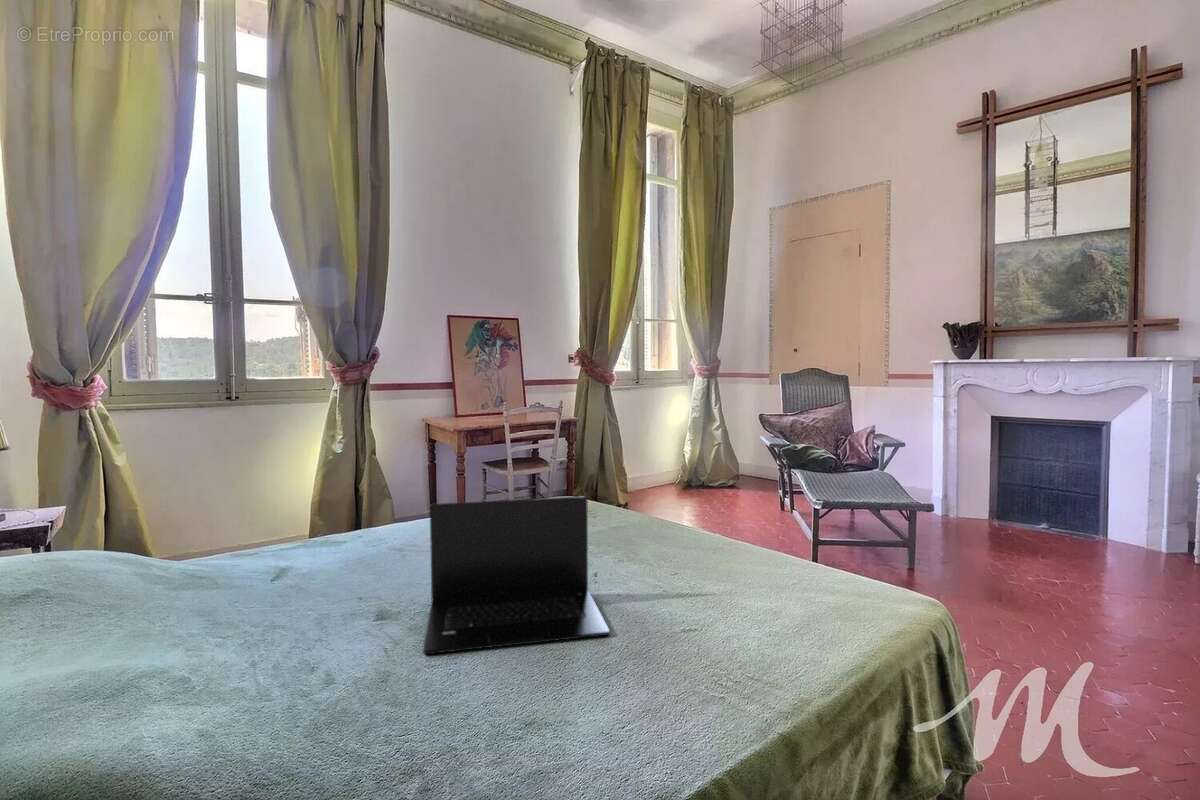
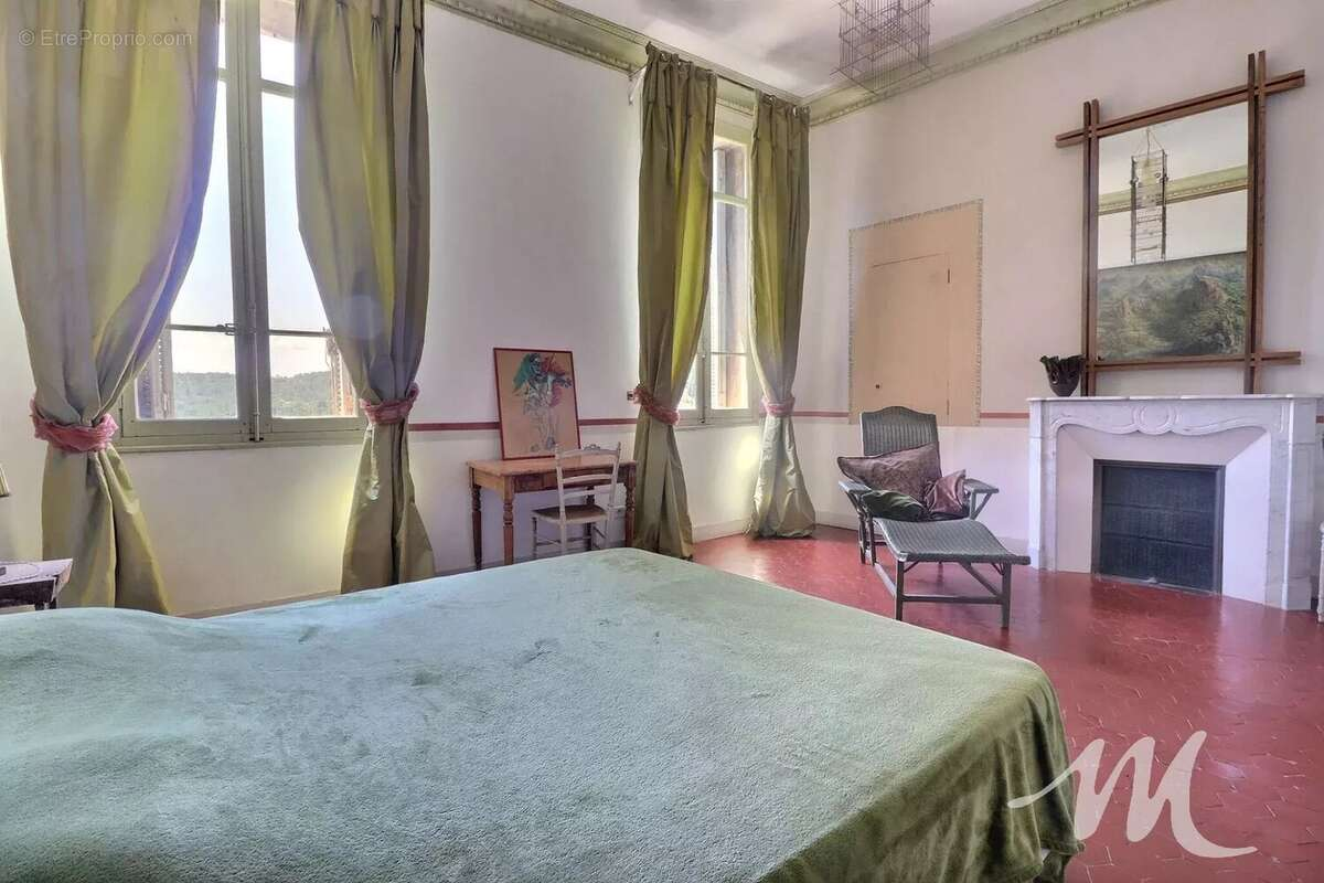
- laptop [422,495,611,655]
